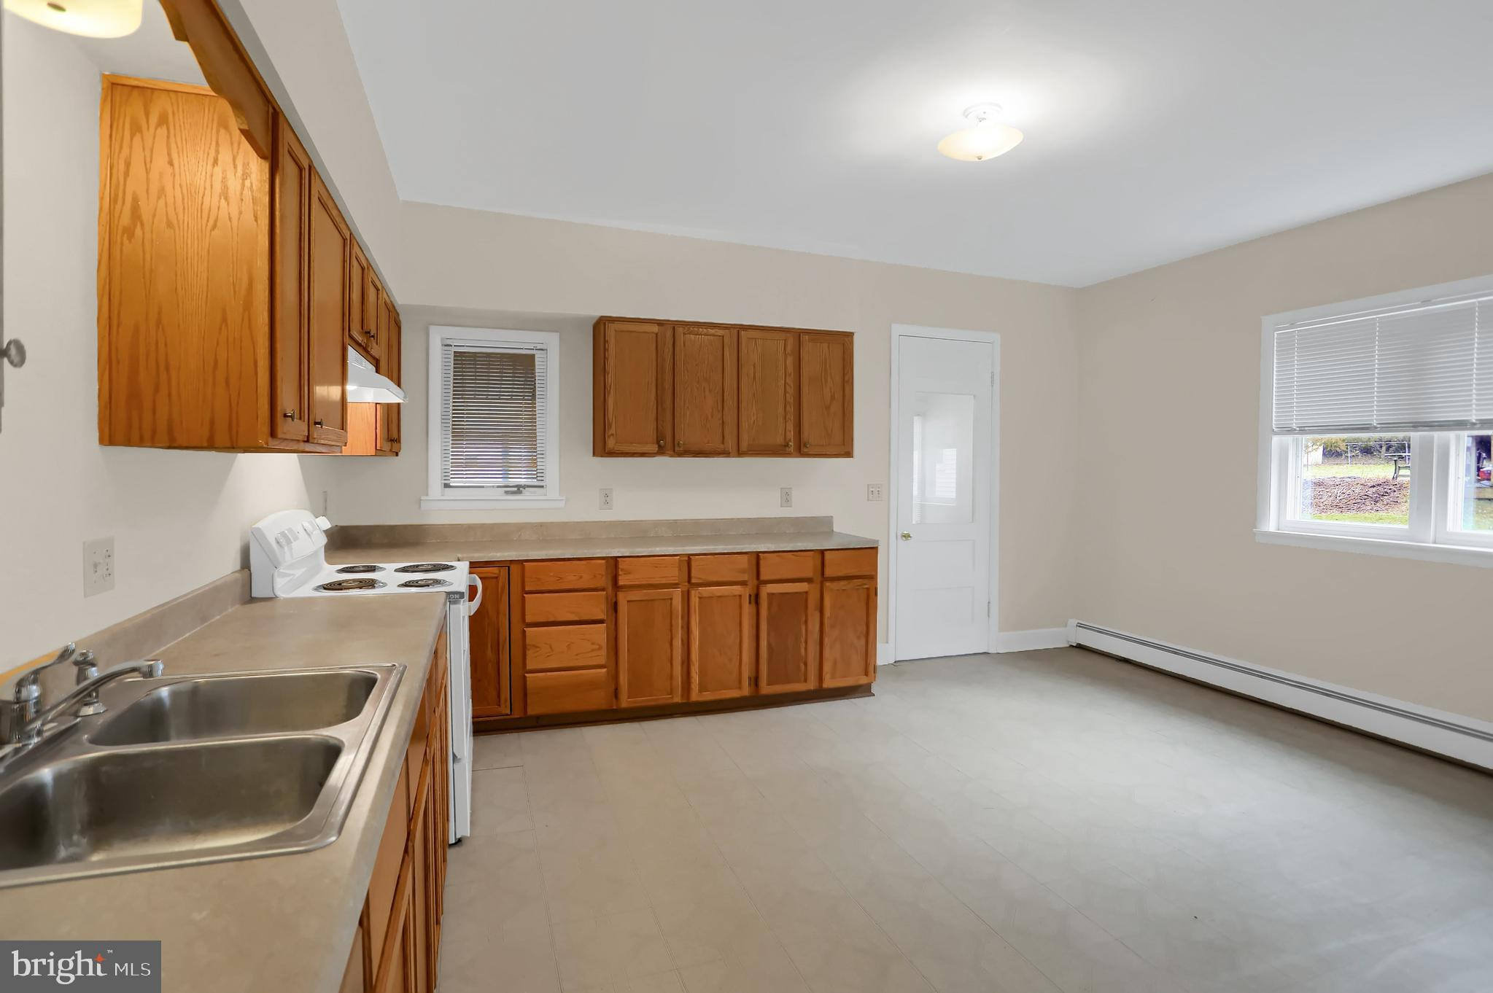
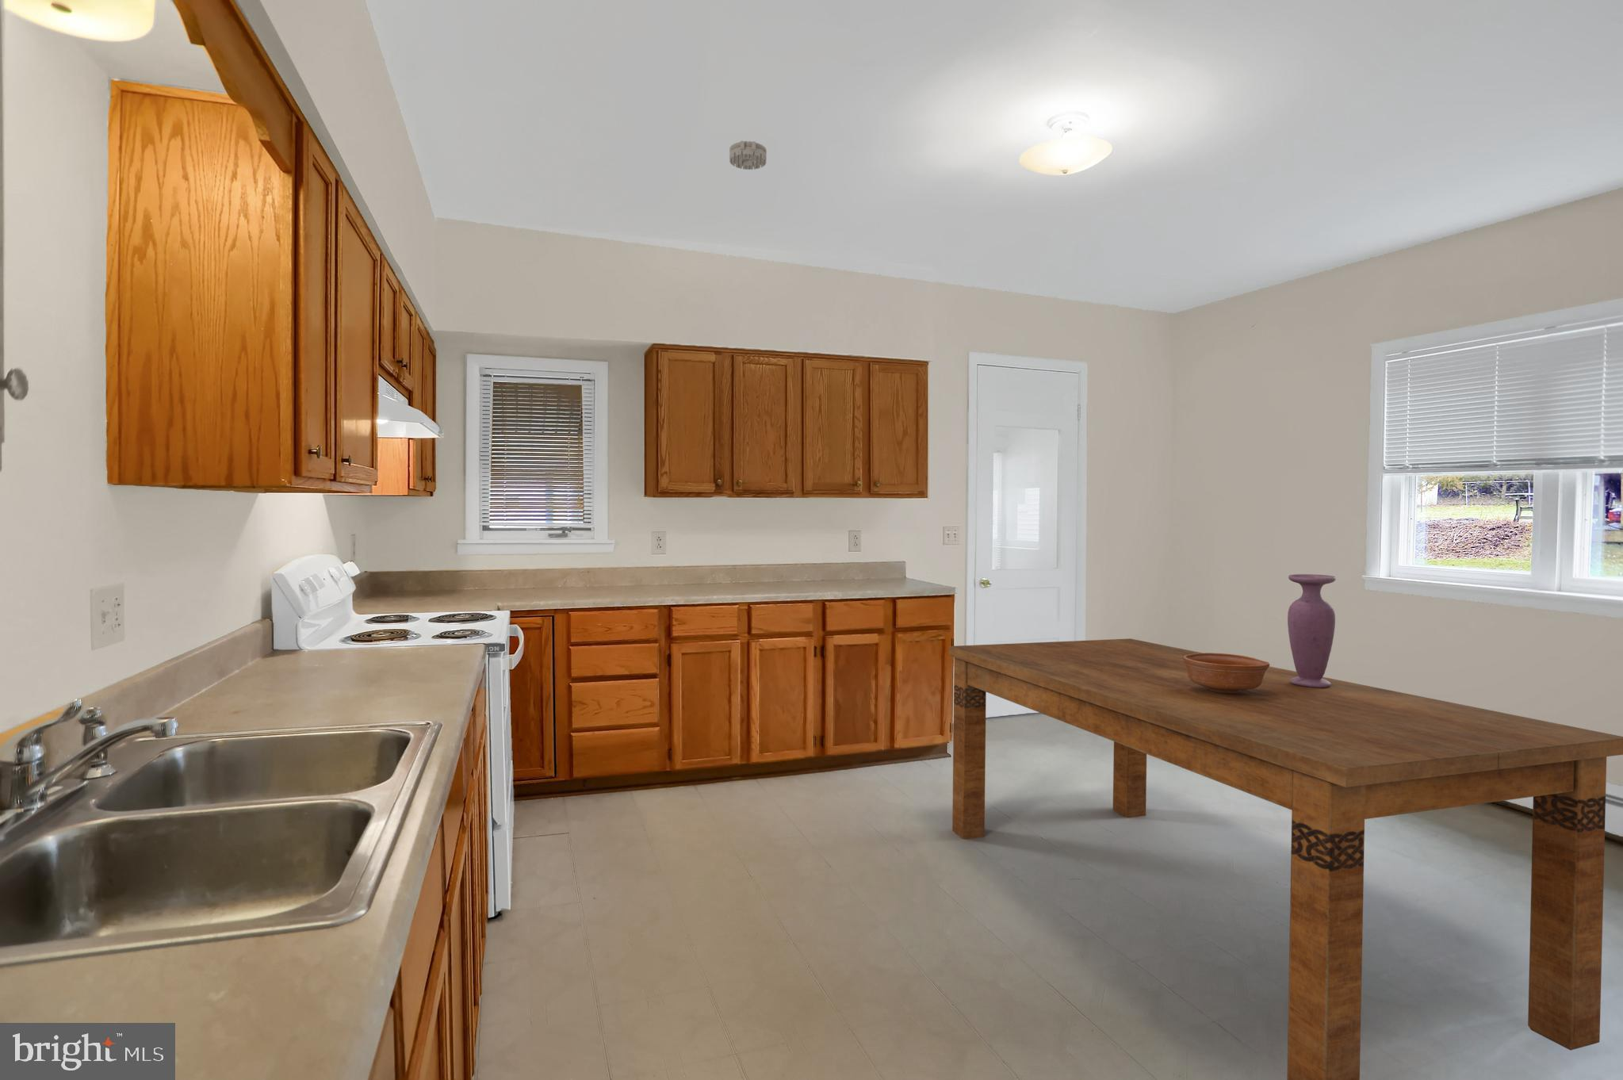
+ dining table [948,639,1623,1080]
+ bowl [1183,652,1270,694]
+ vase [1287,574,1336,688]
+ smoke detector [729,140,768,170]
